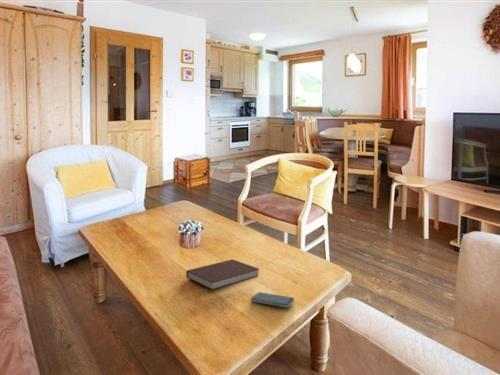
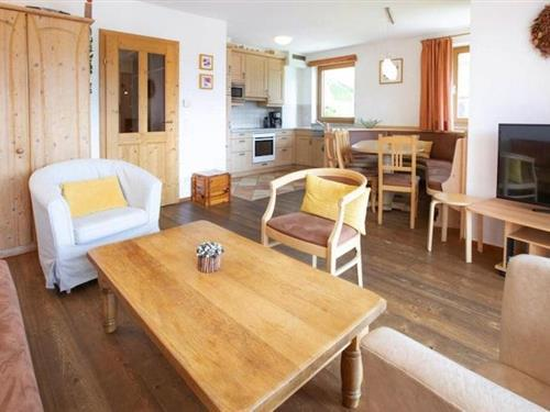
- smartphone [250,291,295,309]
- notebook [186,258,261,291]
